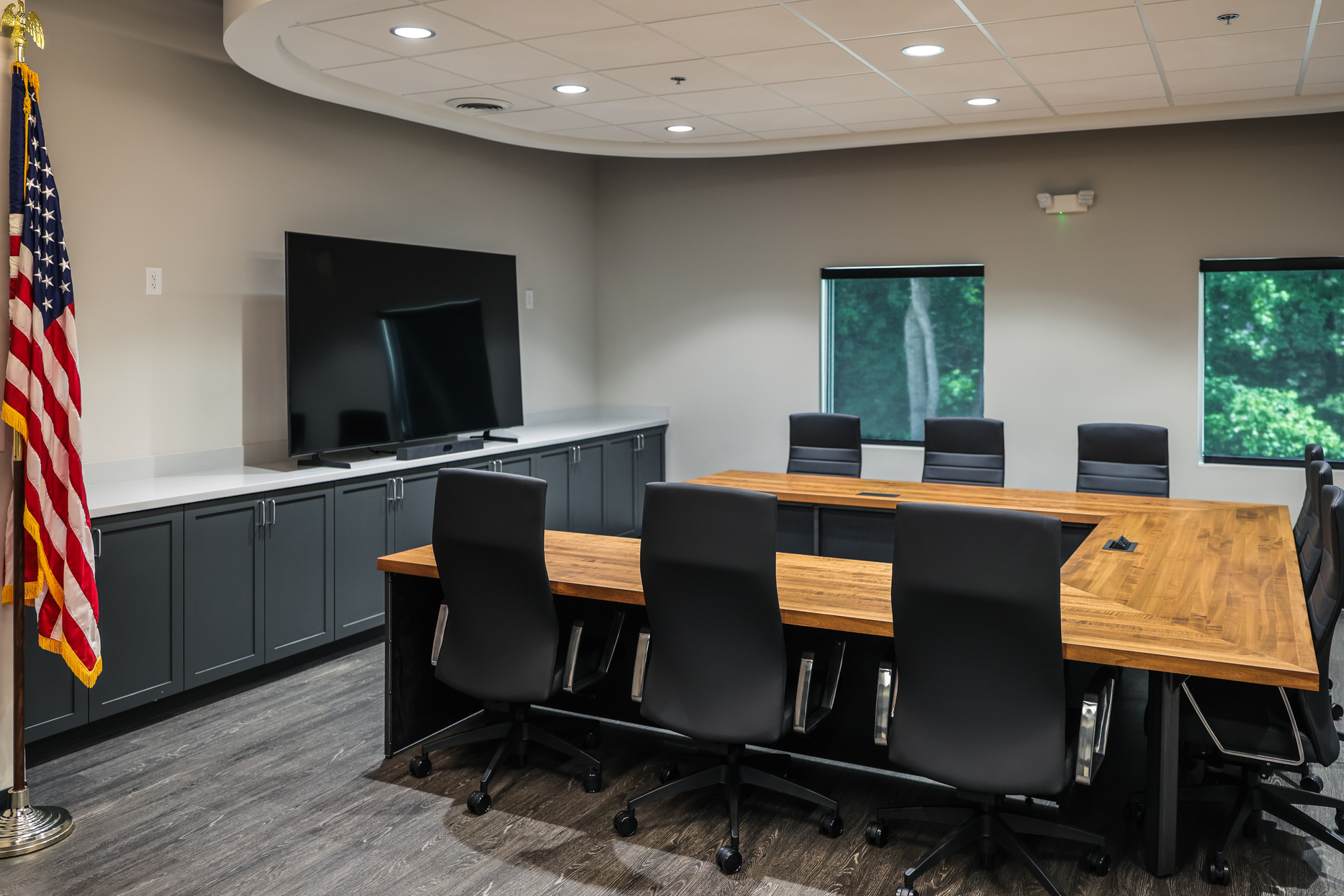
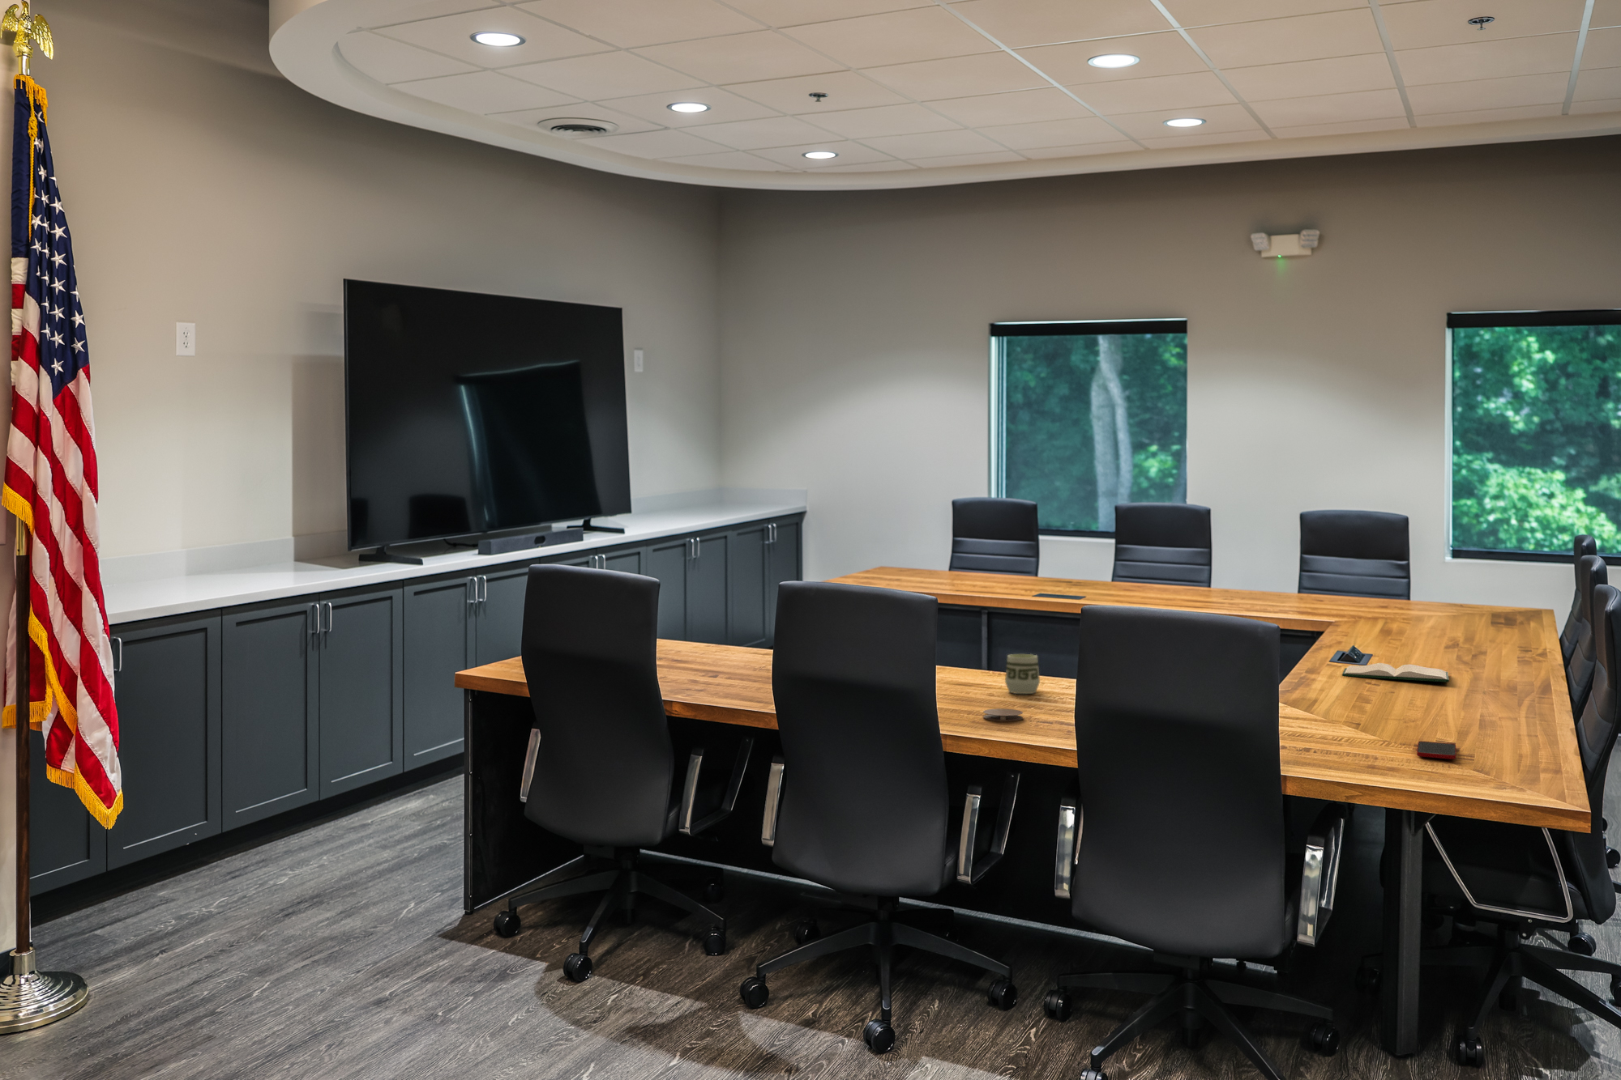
+ hardback book [1341,662,1450,682]
+ coaster [982,708,1024,722]
+ cell phone [1416,741,1457,761]
+ cup [1005,653,1041,694]
